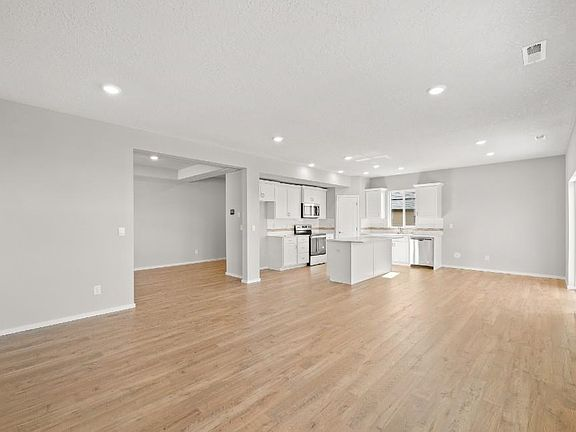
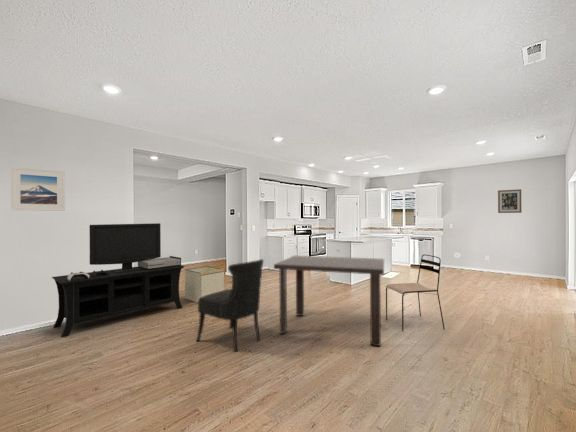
+ dining chair [195,258,265,353]
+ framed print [10,166,66,212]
+ wall art [497,188,523,214]
+ dining chair [385,254,446,332]
+ storage bin [184,265,225,304]
+ dining table [273,254,385,347]
+ media console [51,222,186,339]
